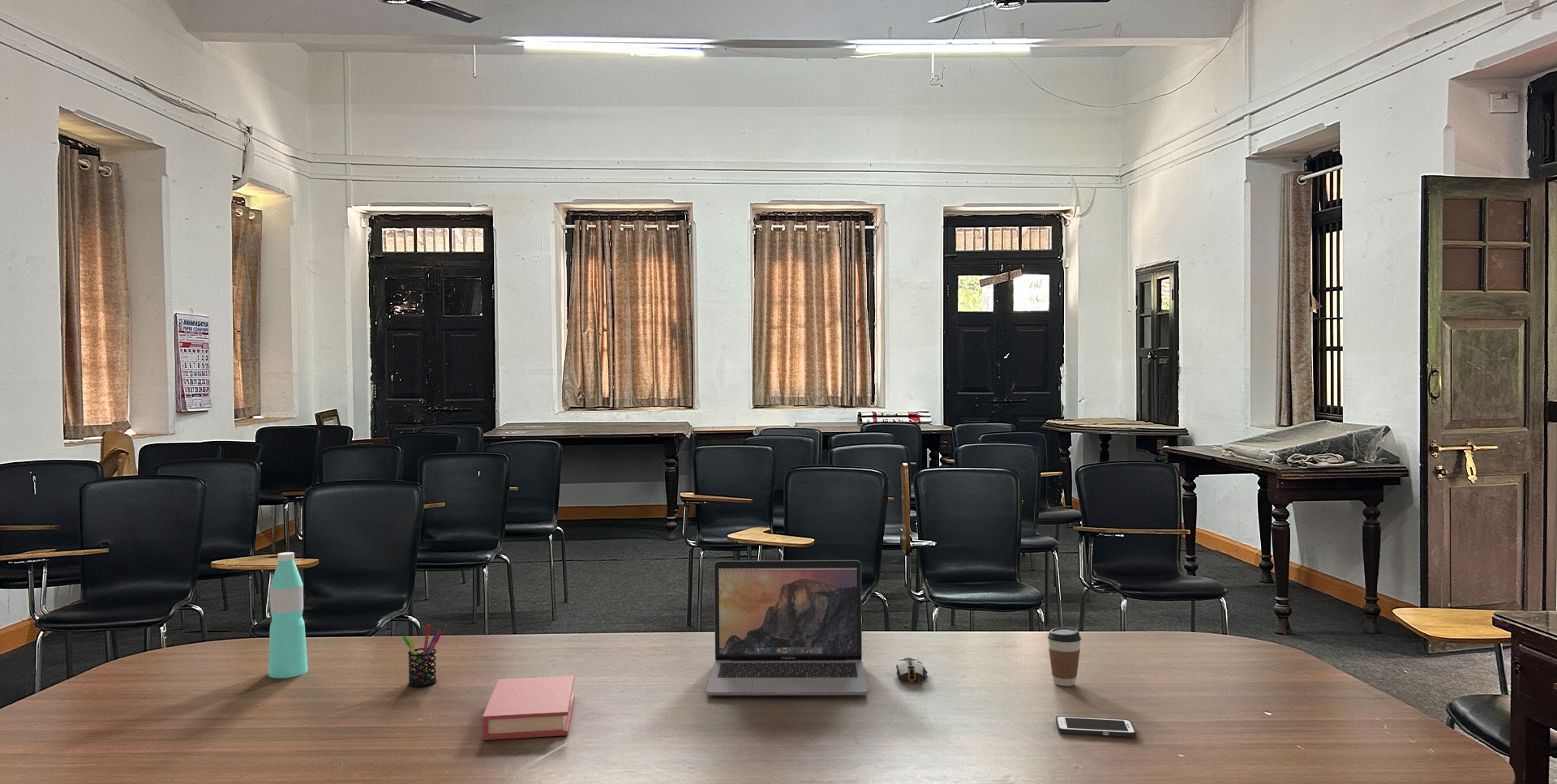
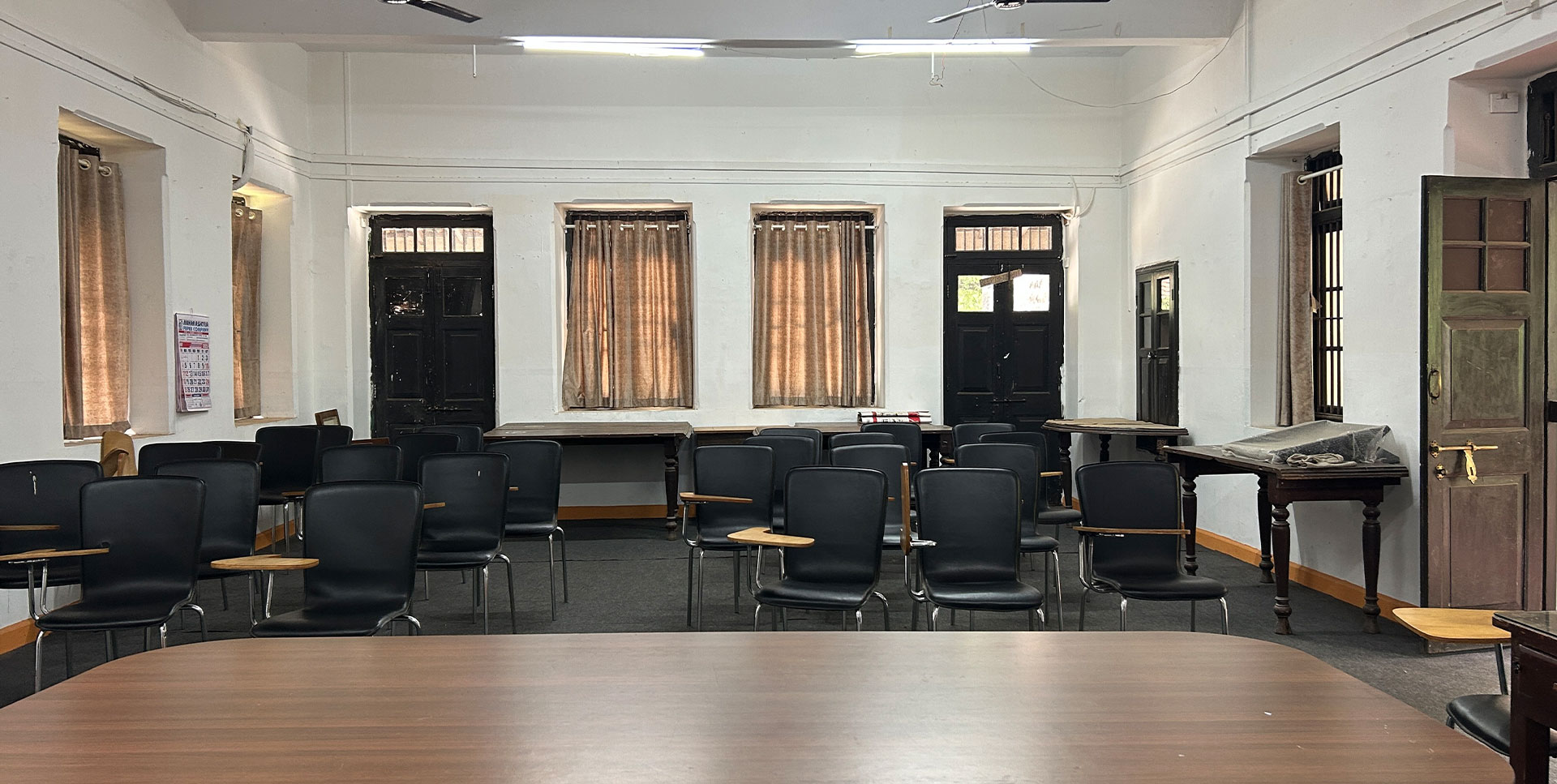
- book [482,675,575,741]
- pen holder [402,624,443,688]
- computer mouse [895,657,929,686]
- cell phone [1055,715,1137,738]
- coffee cup [1047,627,1082,687]
- laptop [706,559,869,696]
- water bottle [268,551,308,679]
